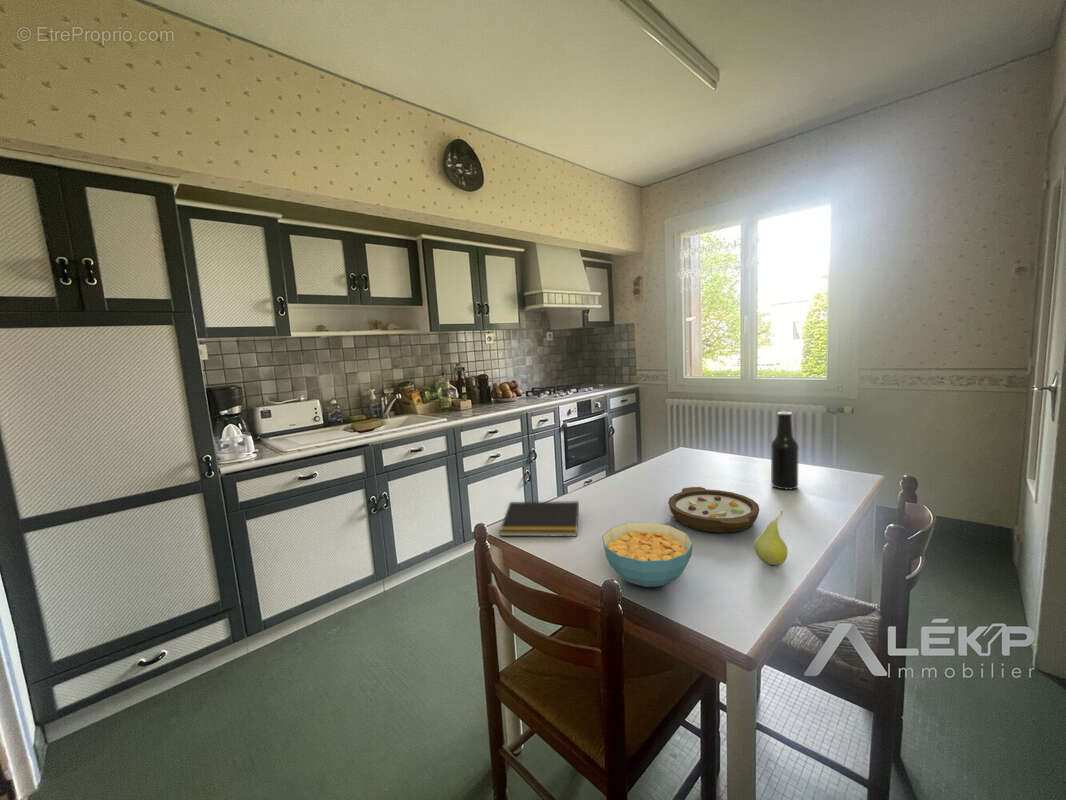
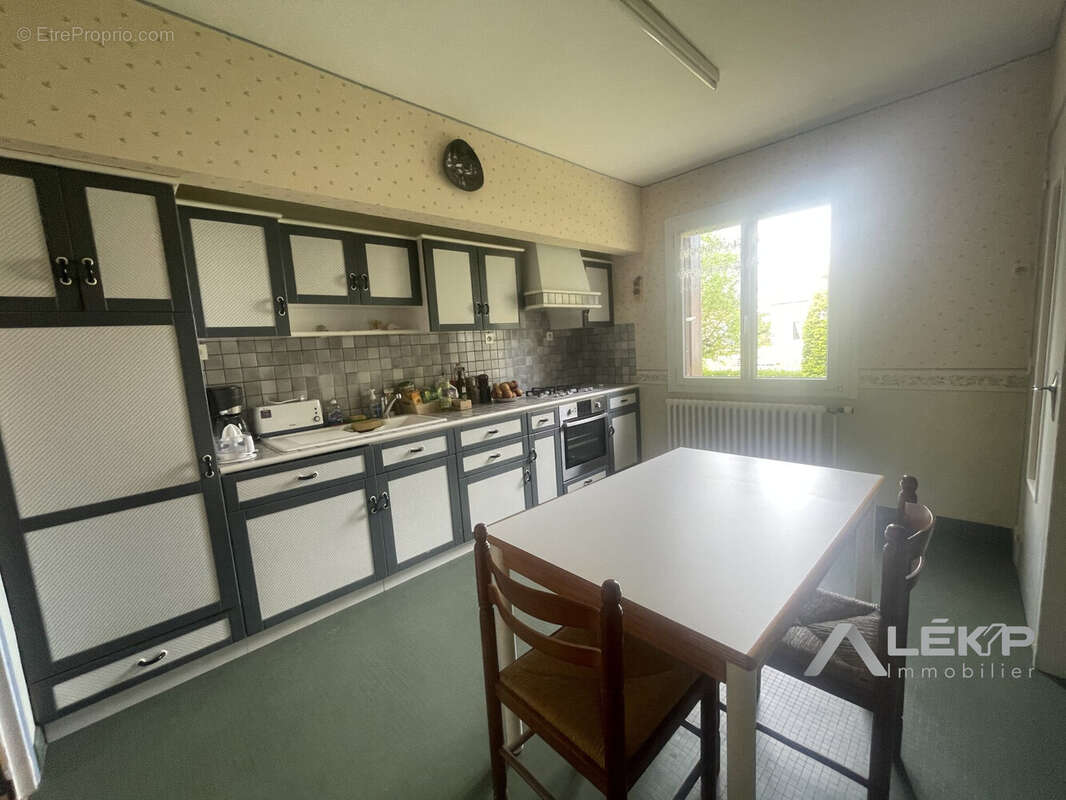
- cereal bowl [601,521,694,588]
- bowl [667,486,761,534]
- fruit [753,510,789,566]
- beer bottle [770,411,800,491]
- notepad [498,500,580,537]
